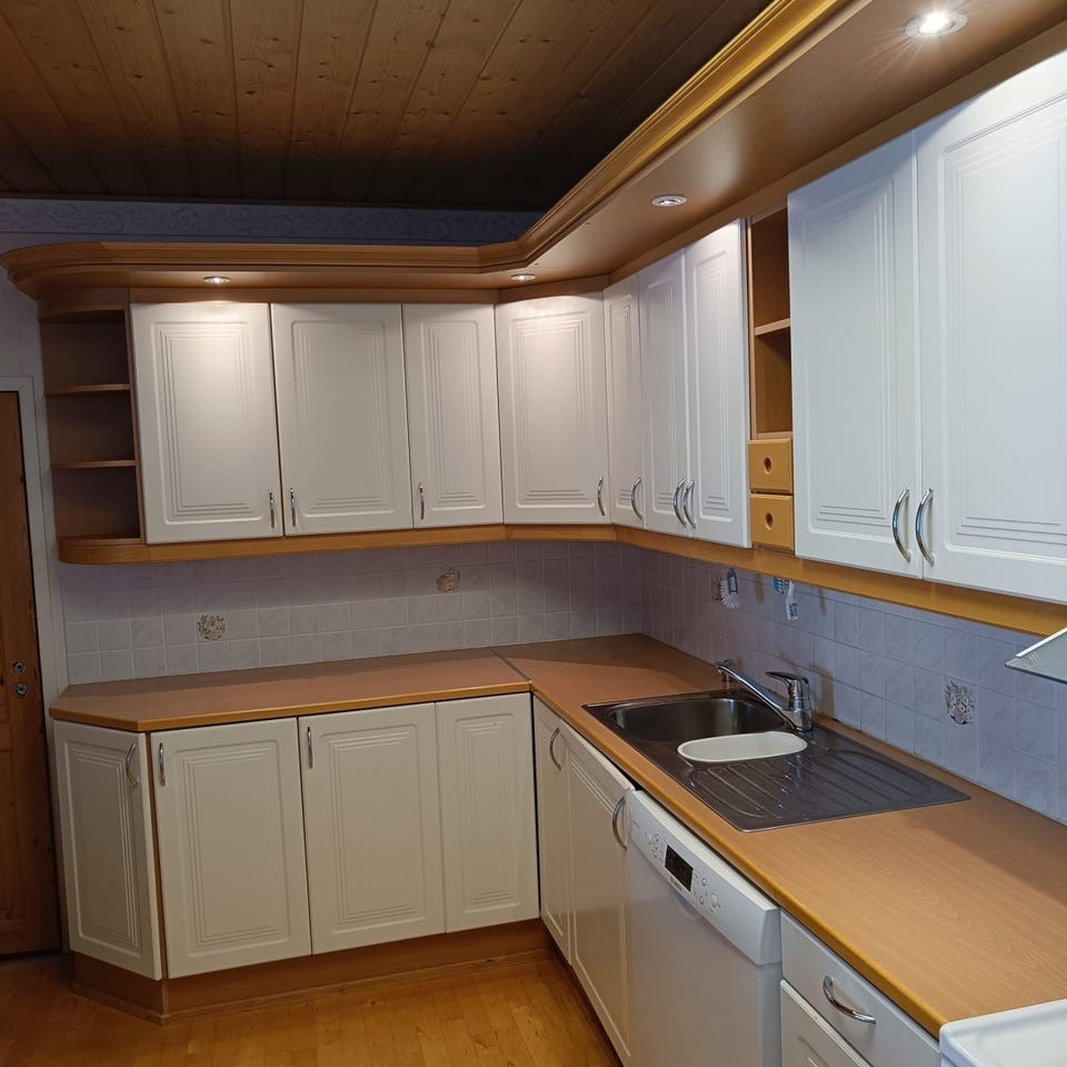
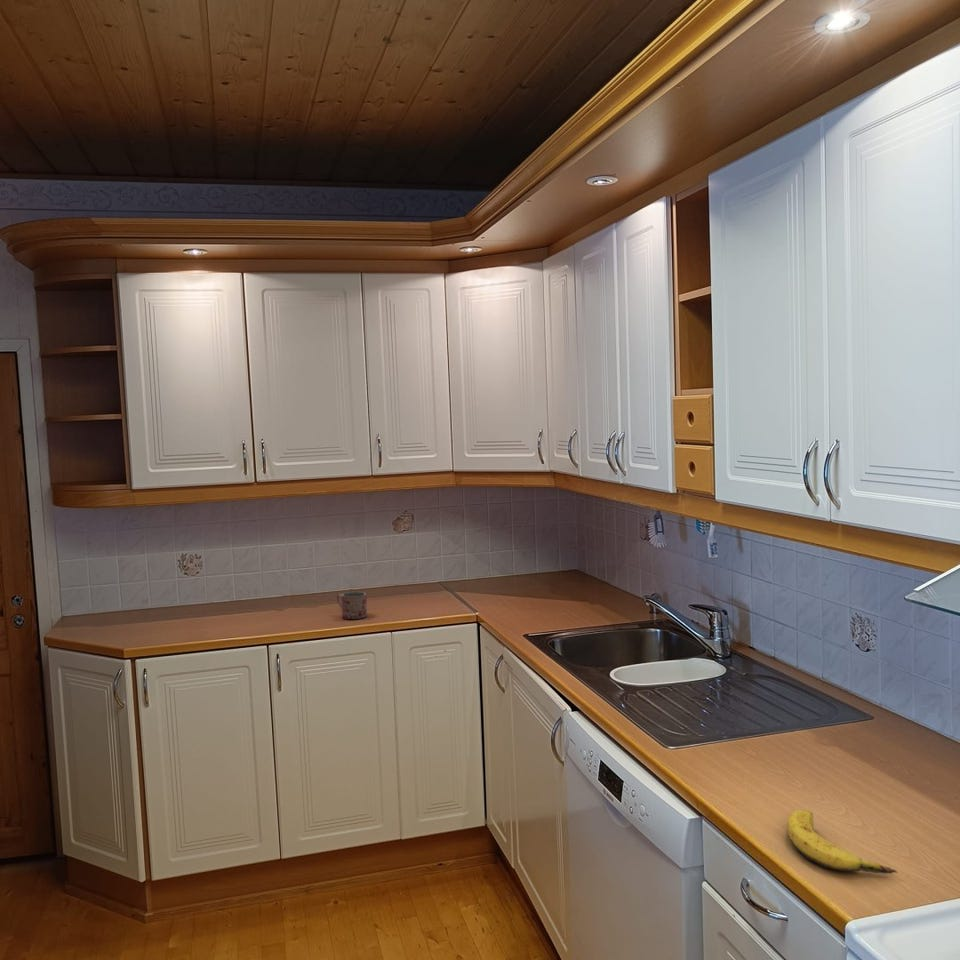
+ banana [786,809,899,874]
+ mug [336,591,368,620]
